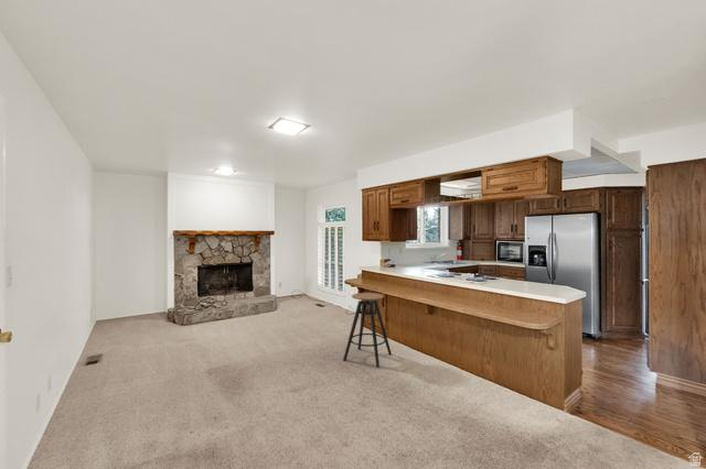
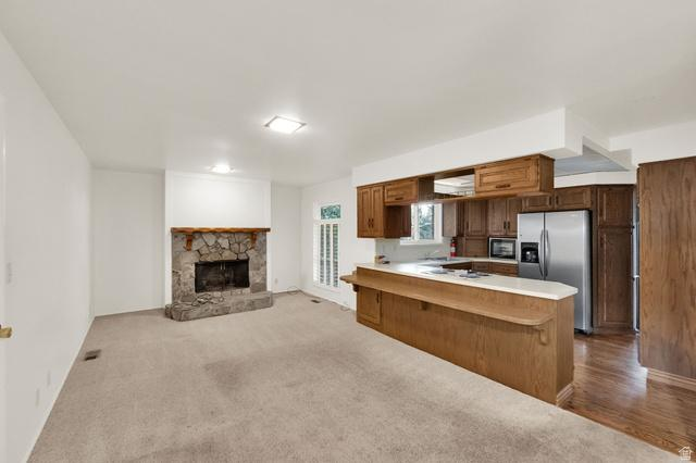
- bar stool [342,292,393,369]
